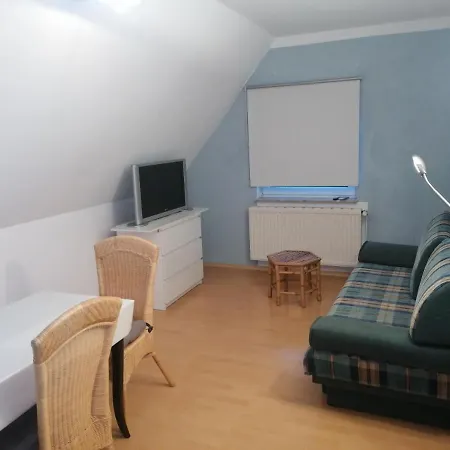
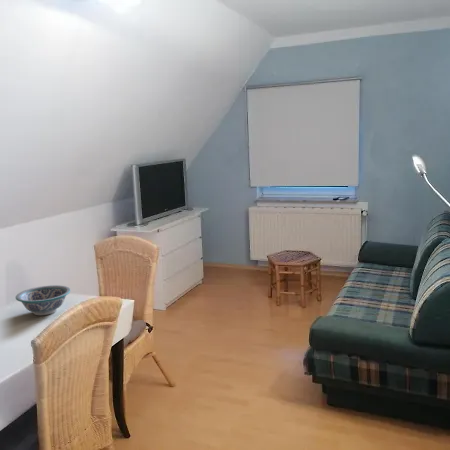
+ bowl [15,284,71,316]
